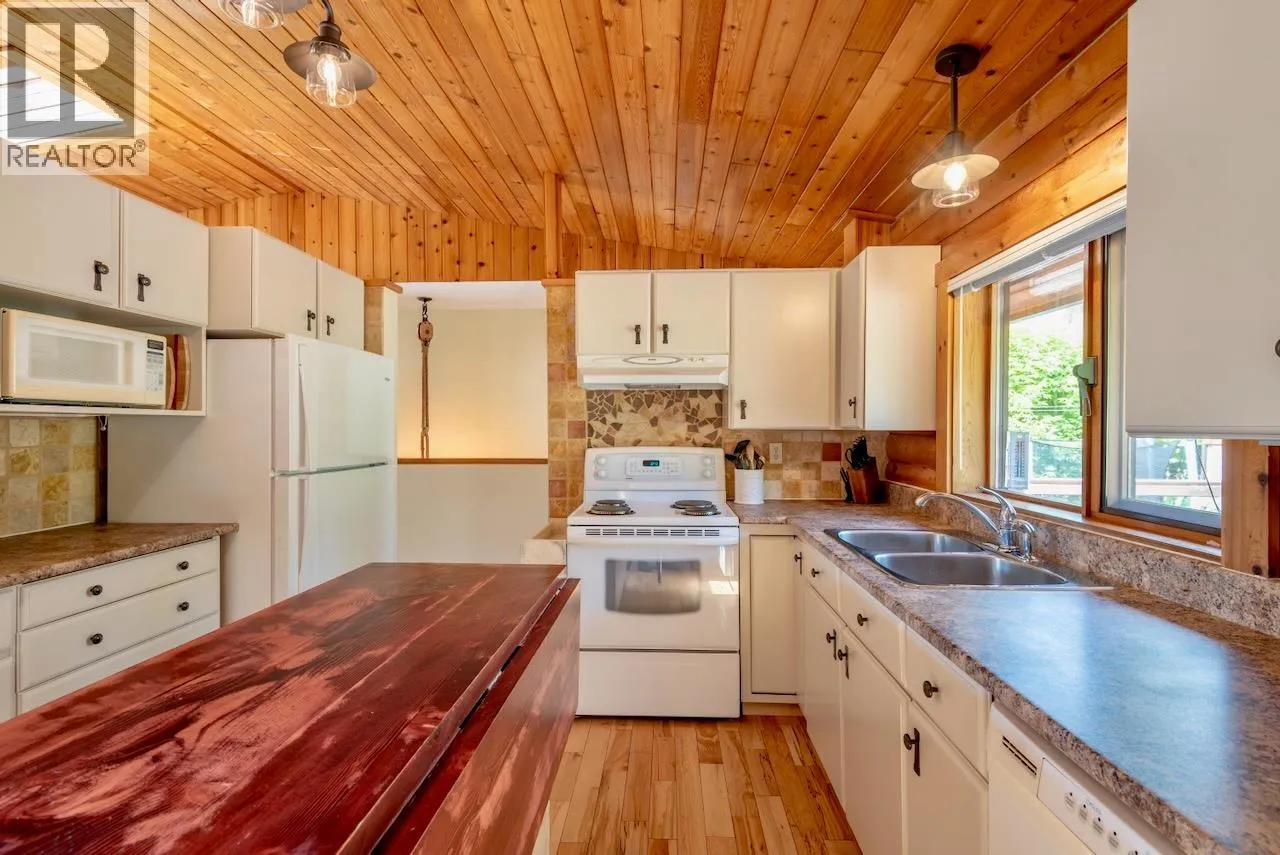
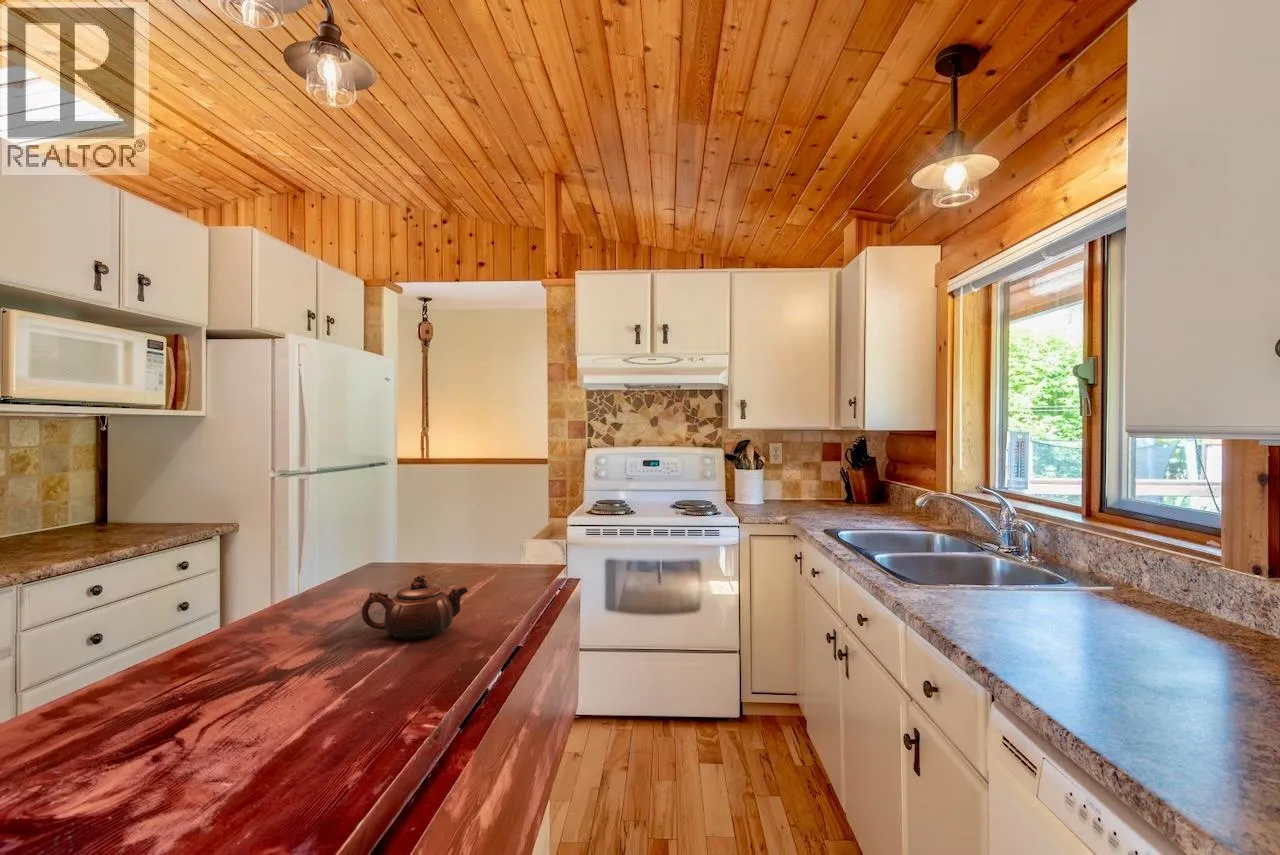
+ teapot [361,574,469,641]
